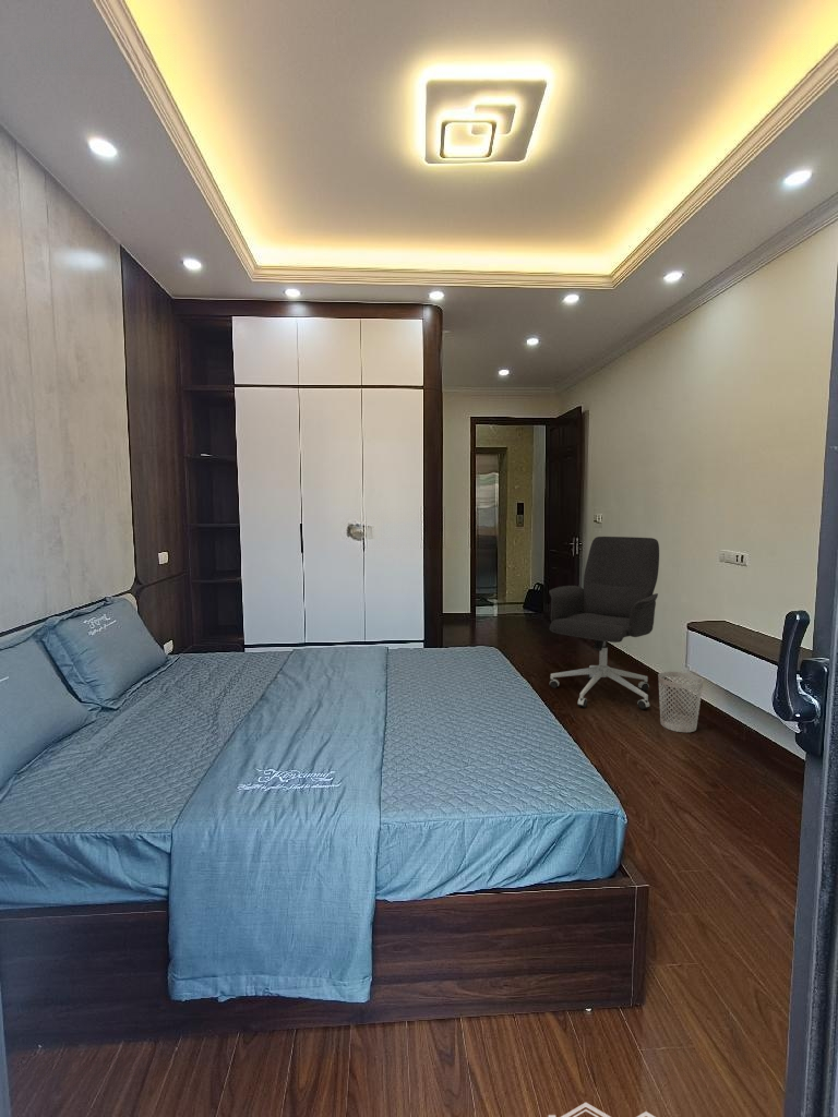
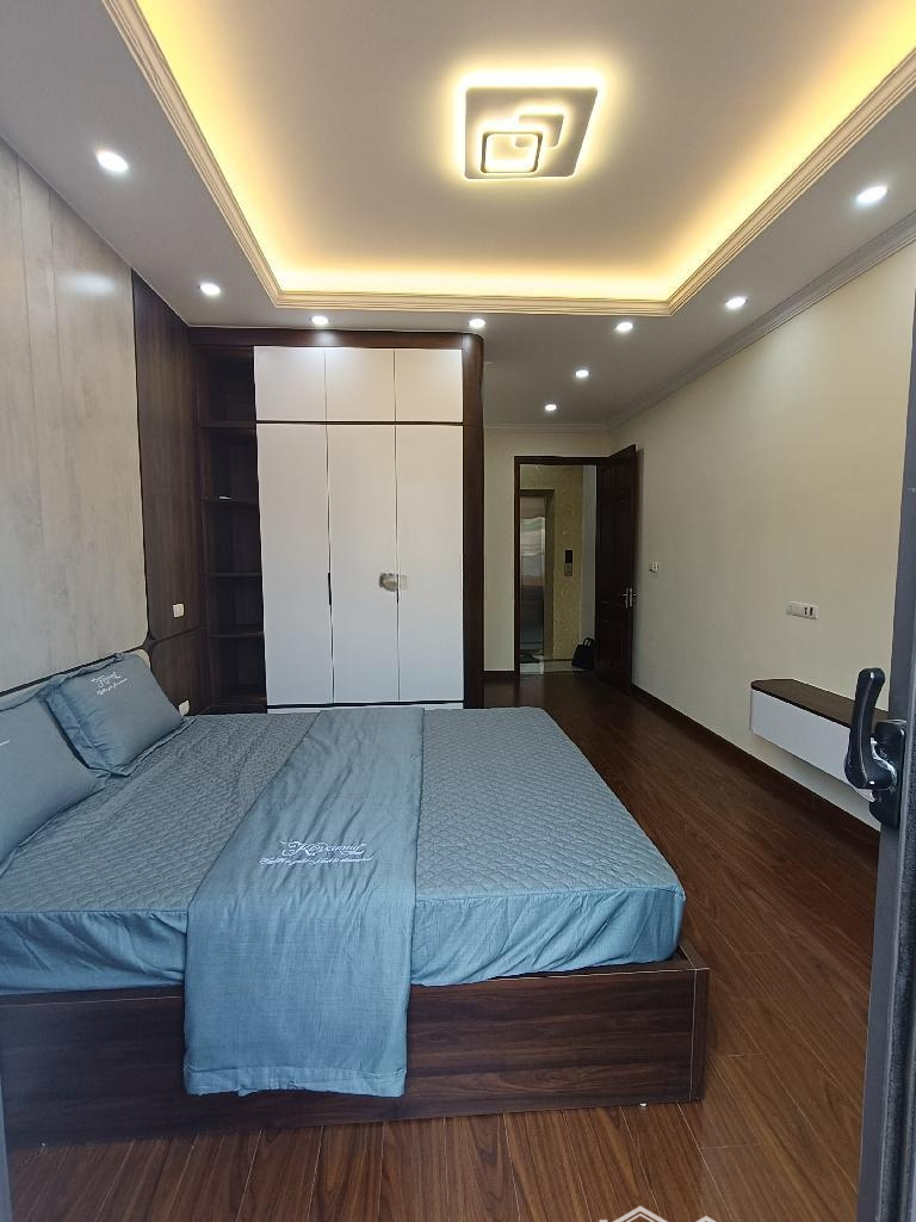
- office chair [548,536,660,710]
- wastebasket [657,671,704,733]
